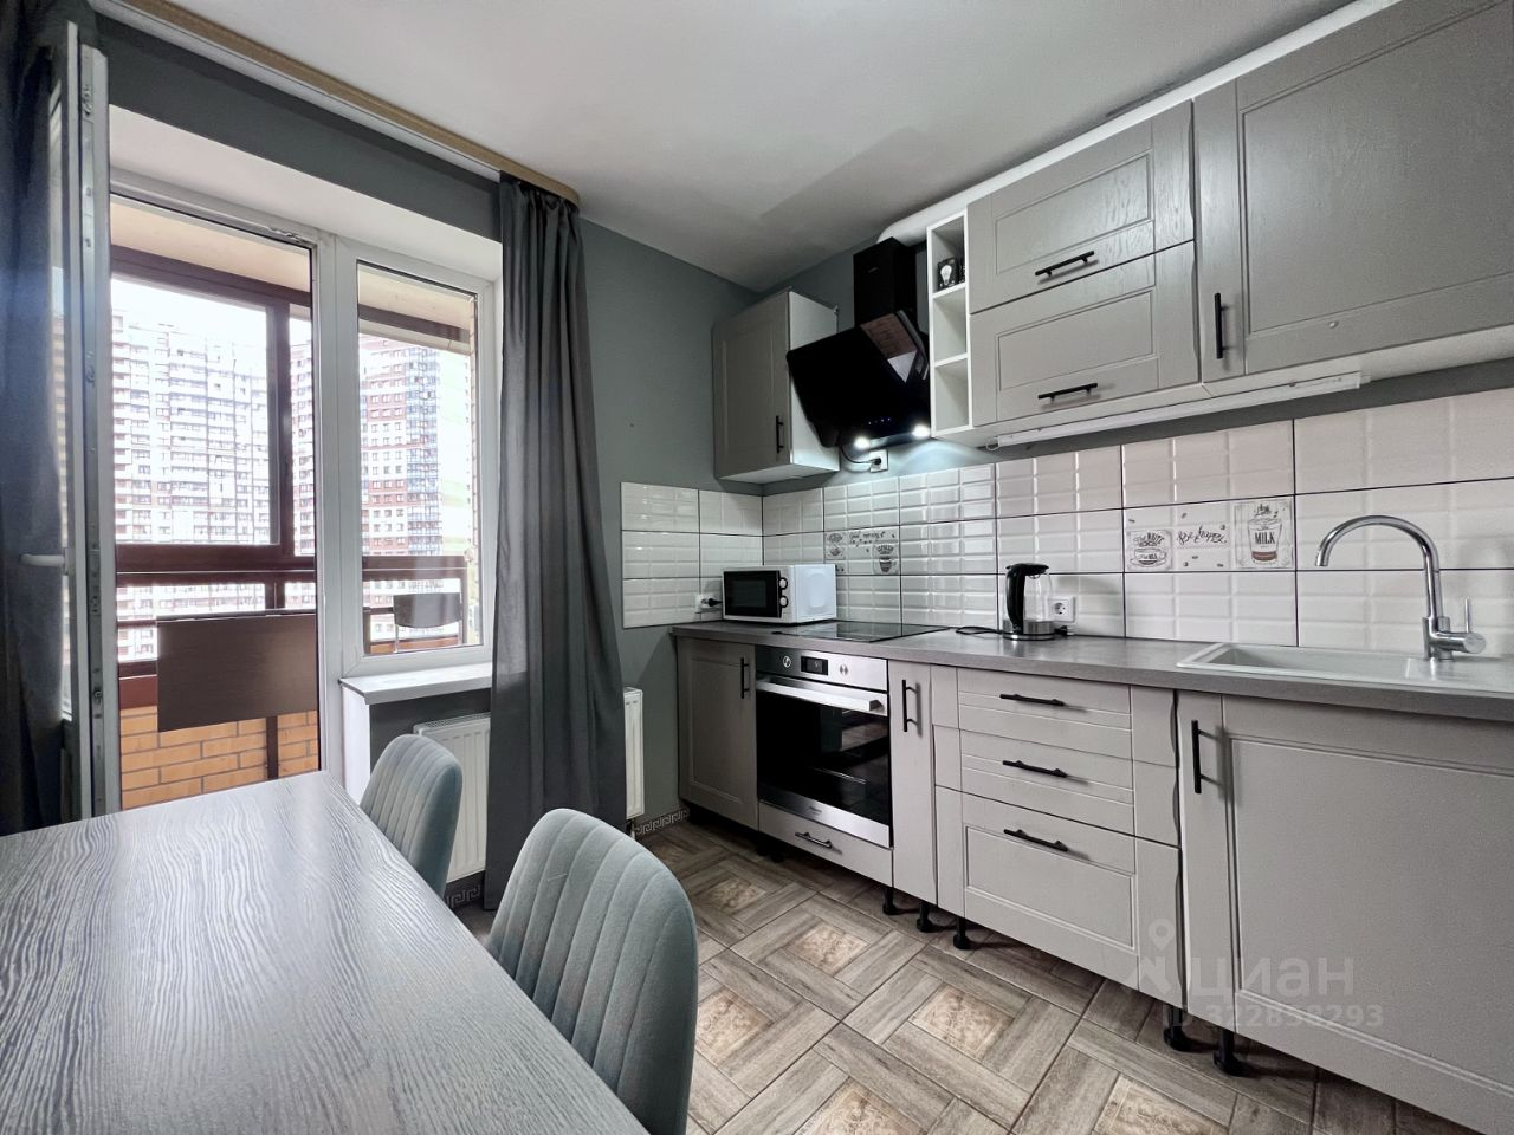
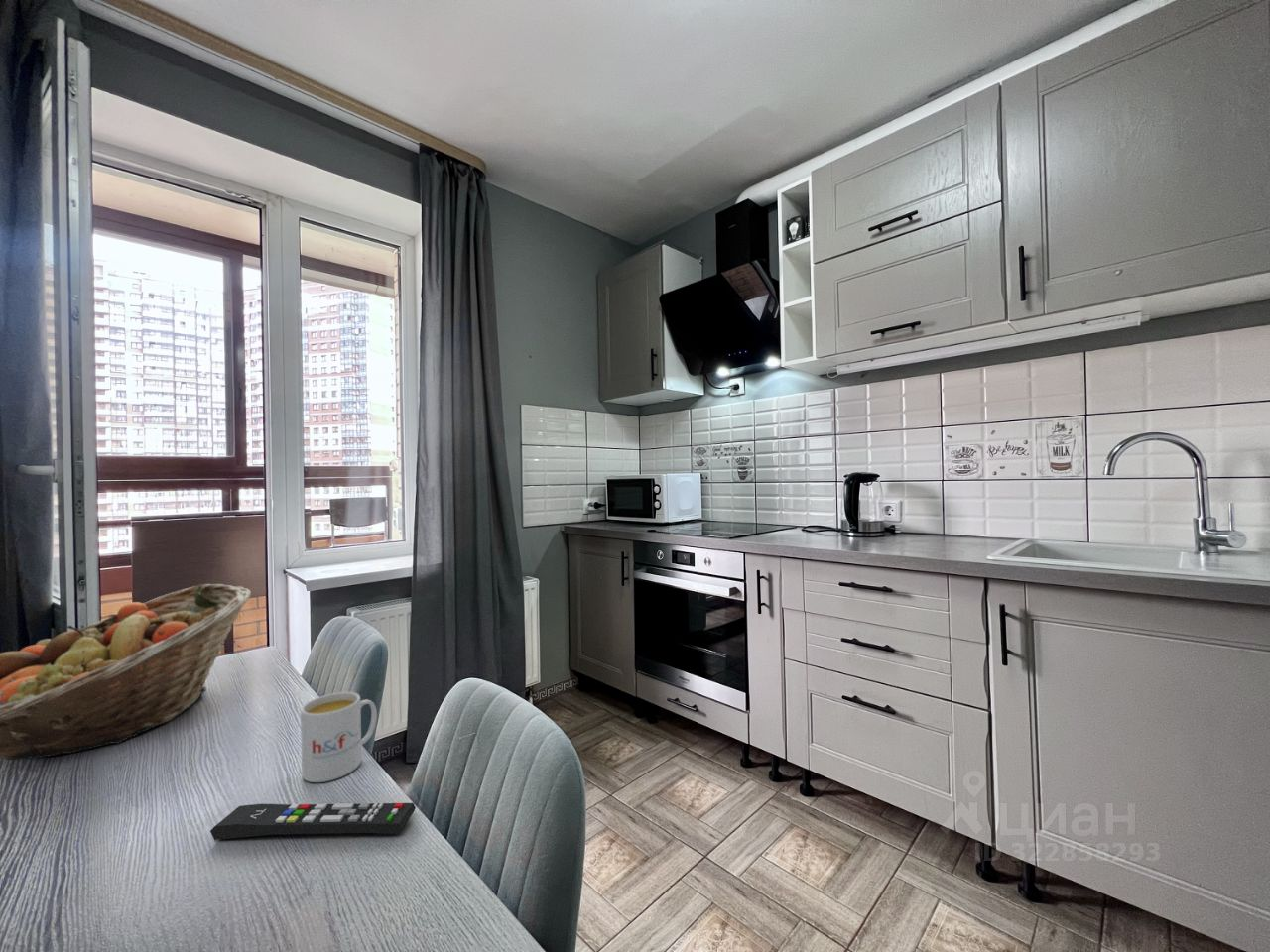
+ fruit basket [0,583,253,761]
+ remote control [209,802,417,841]
+ mug [300,691,378,783]
